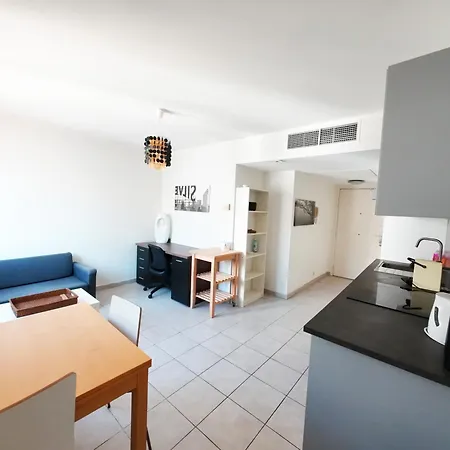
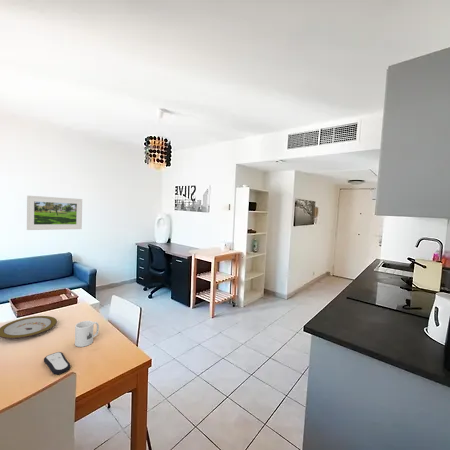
+ remote control [43,351,71,376]
+ plate [0,315,58,340]
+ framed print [26,195,83,231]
+ mug [74,320,100,348]
